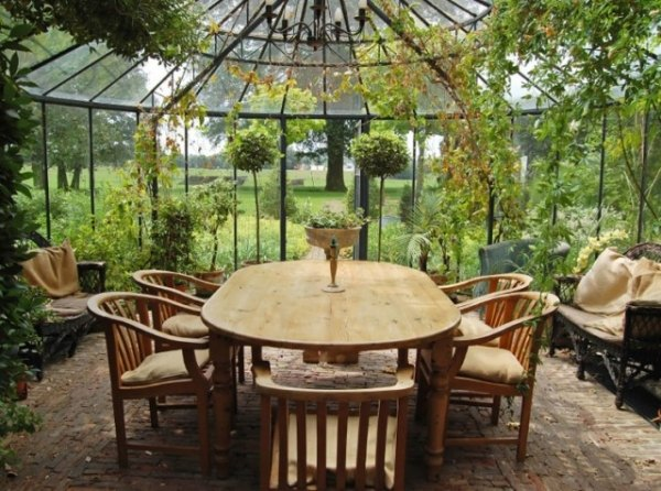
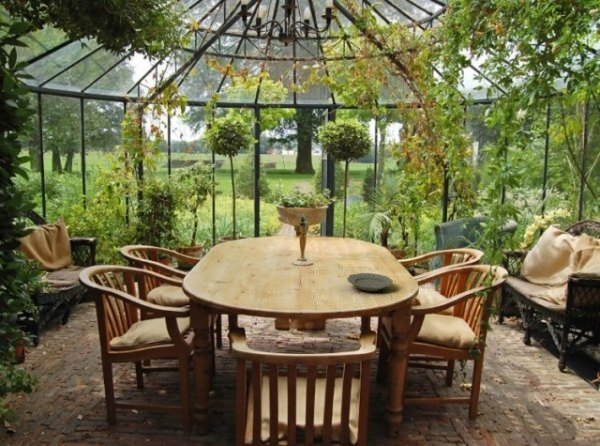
+ plate [346,272,394,292]
